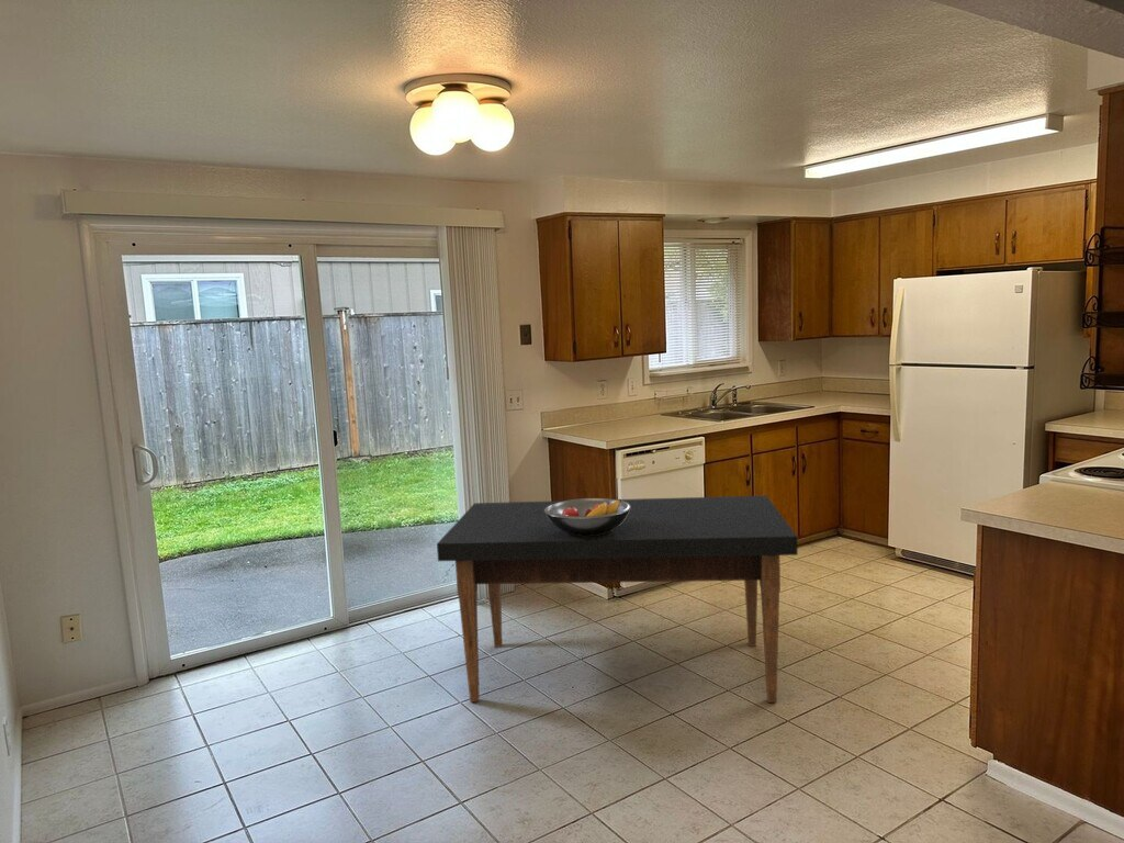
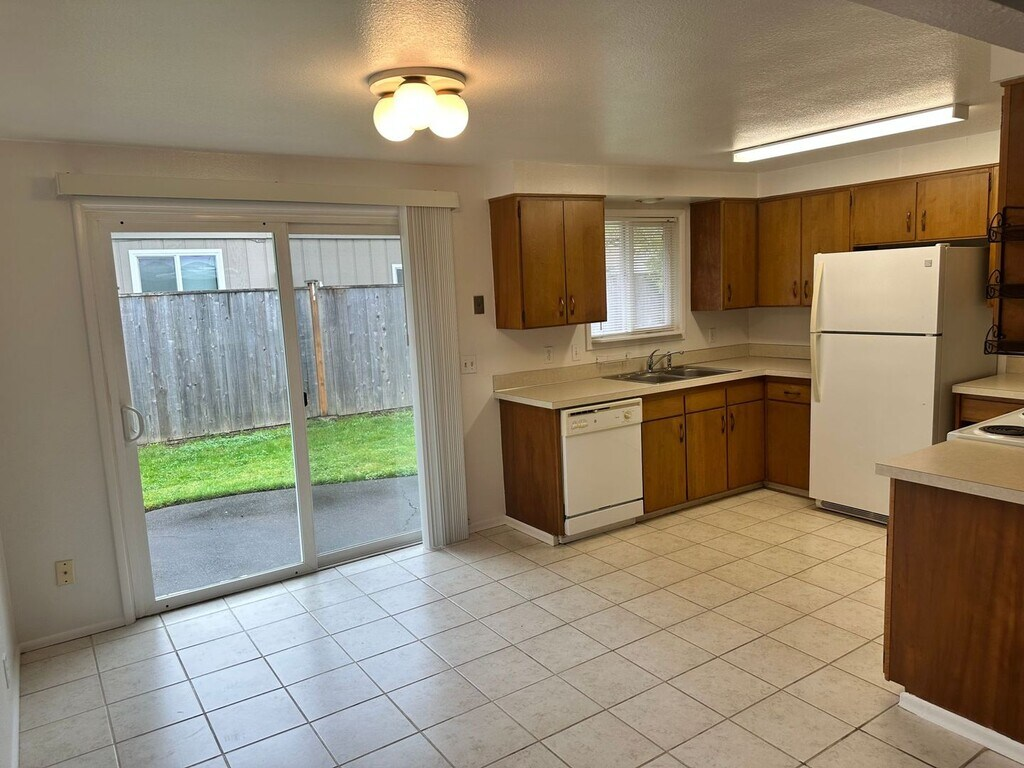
- dining table [436,495,799,704]
- fruit bowl [544,497,630,536]
